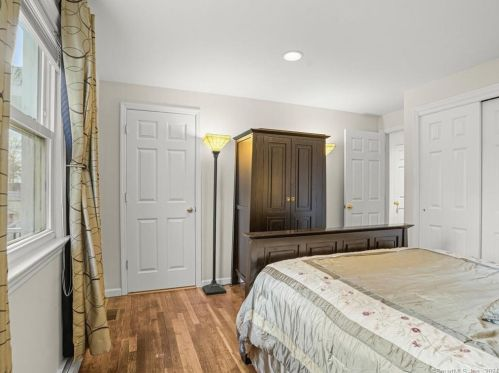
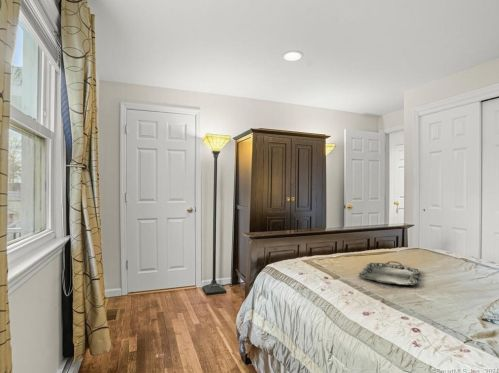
+ serving tray [358,260,420,286]
